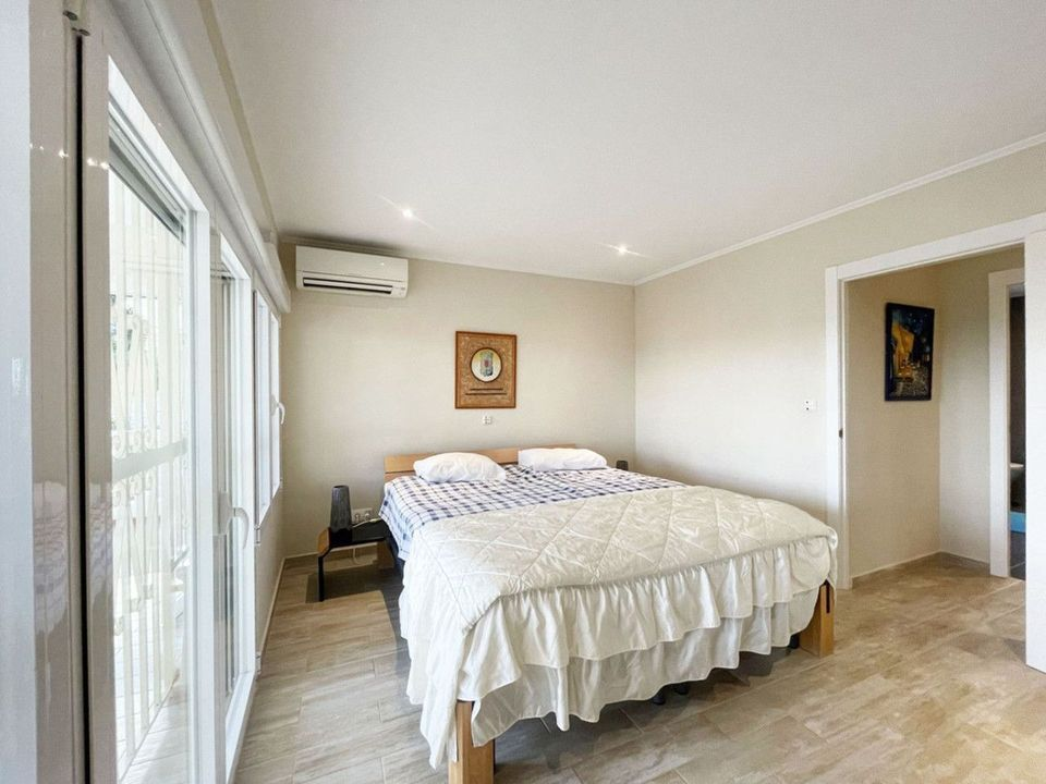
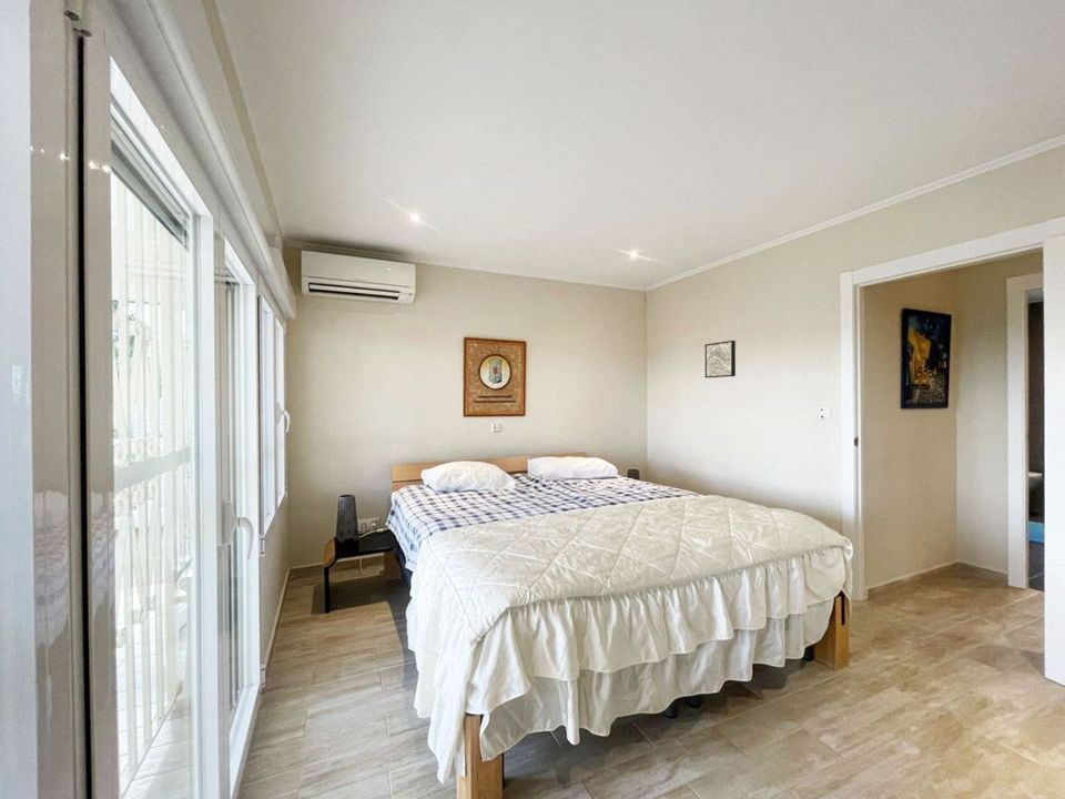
+ wall art [704,340,737,378]
